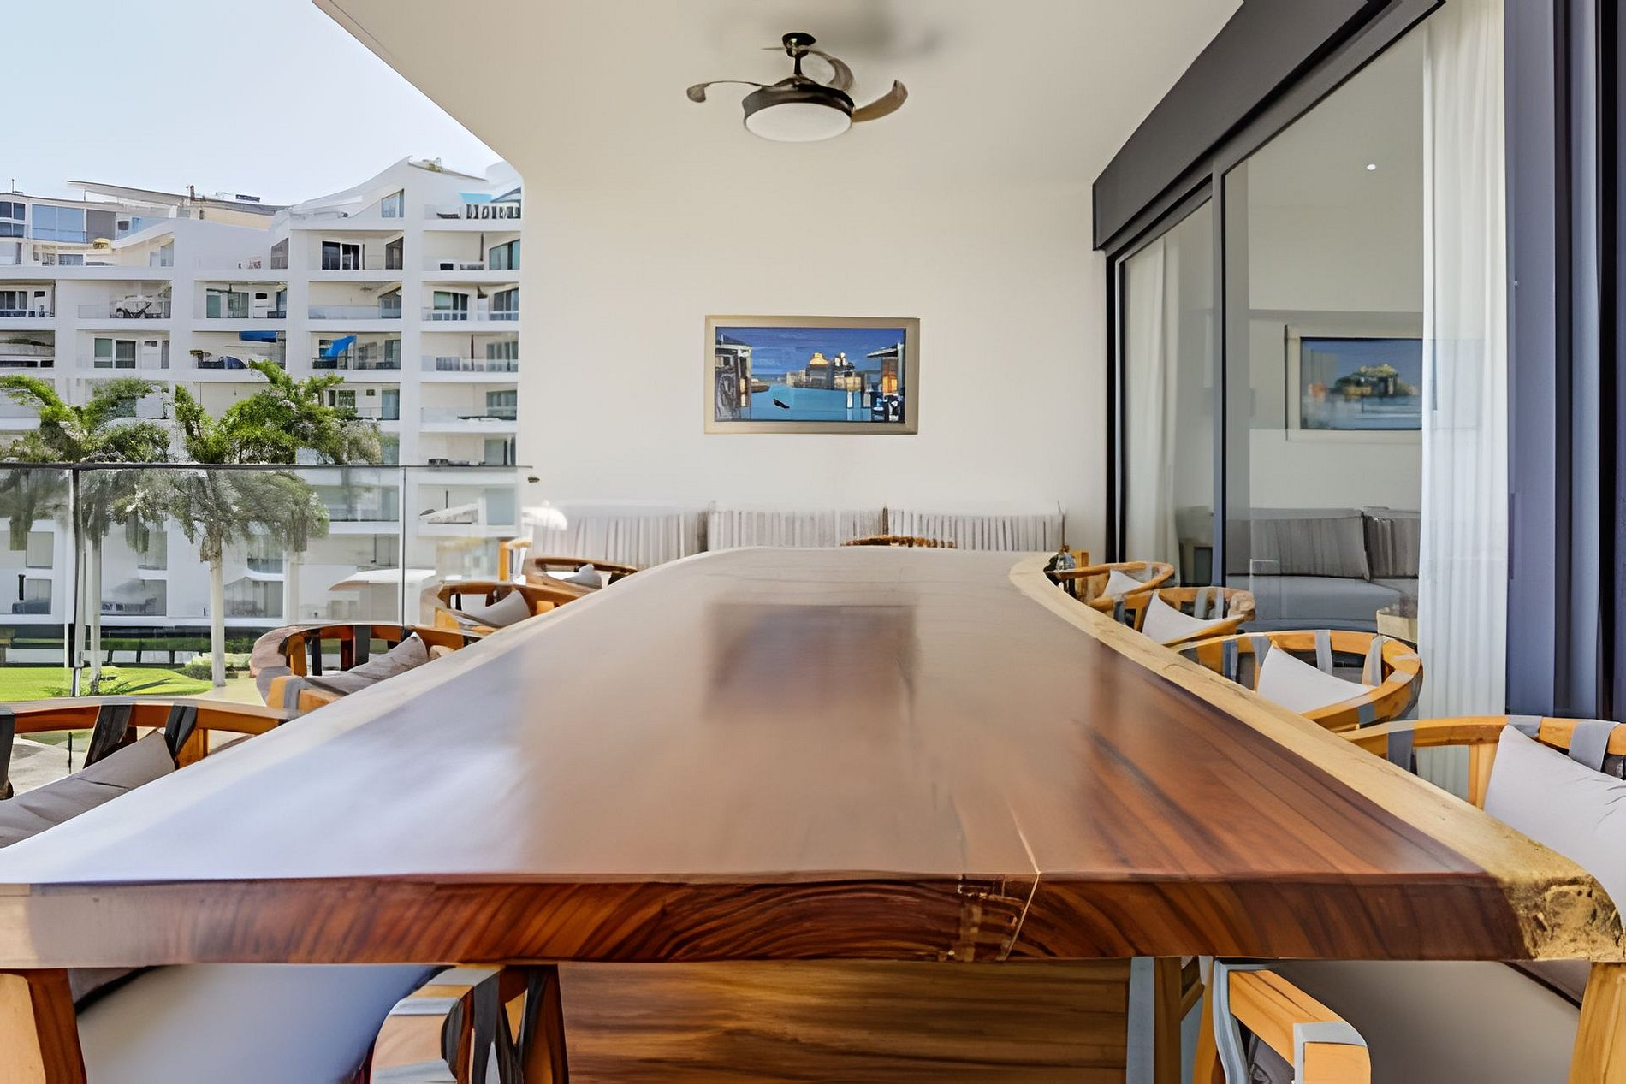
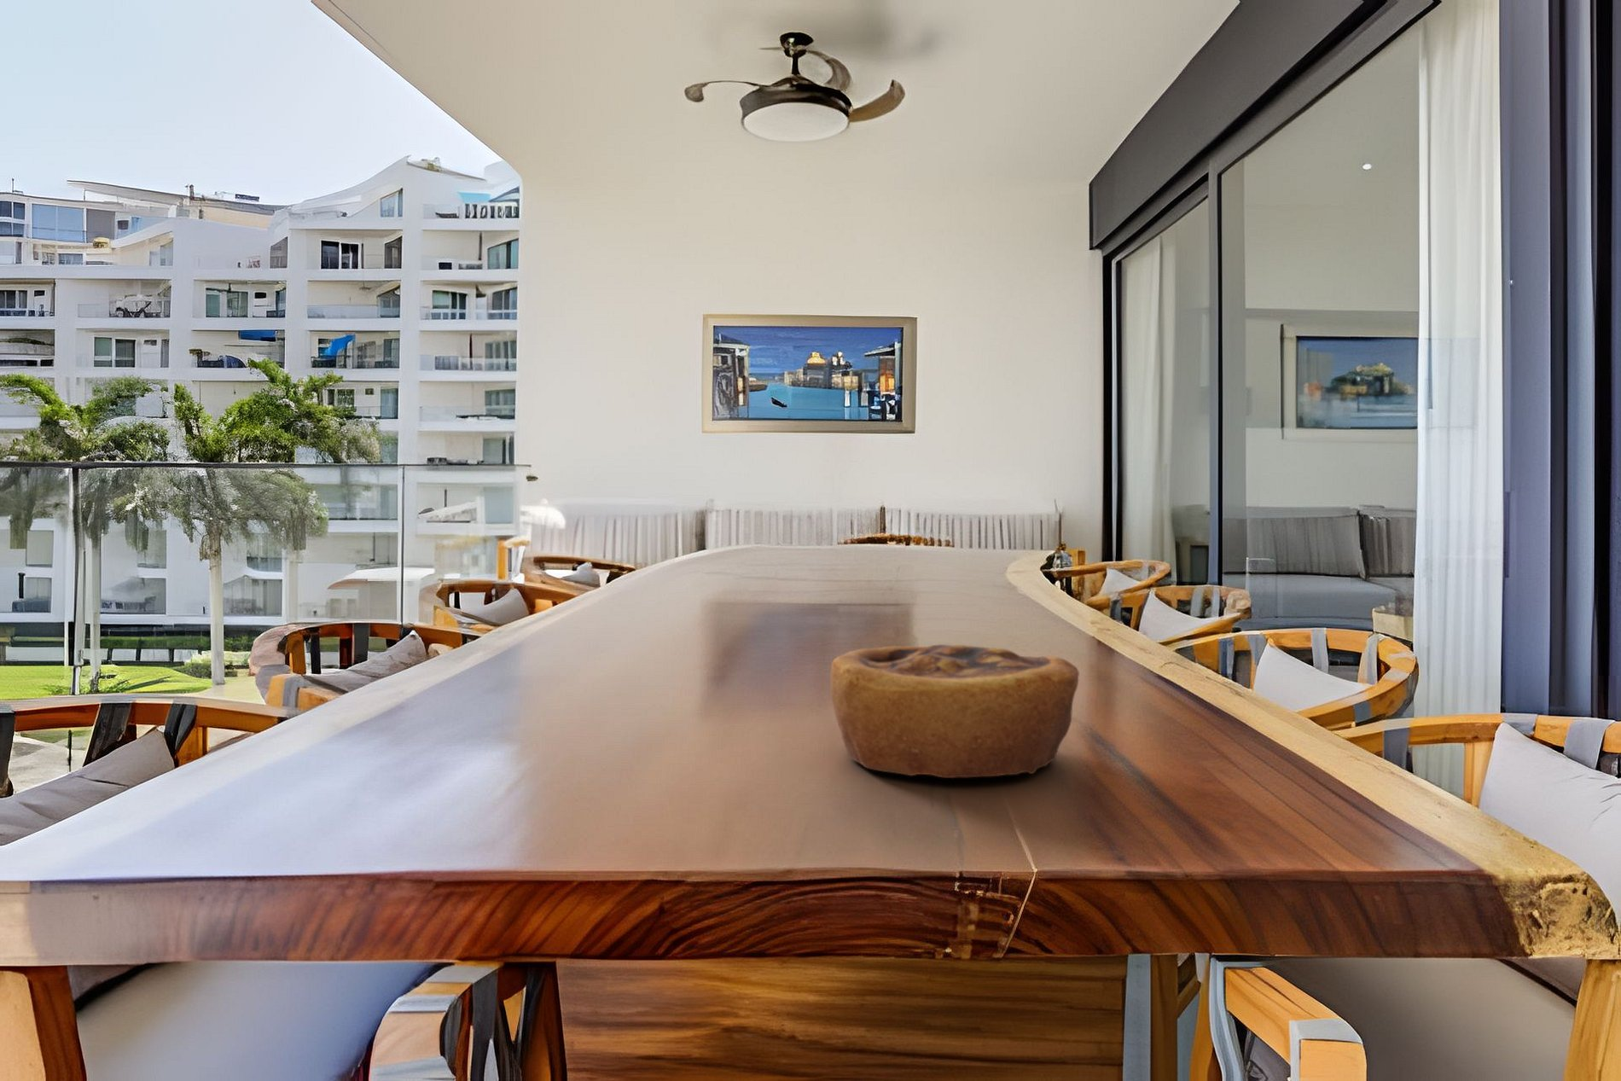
+ pastry [830,643,1081,779]
